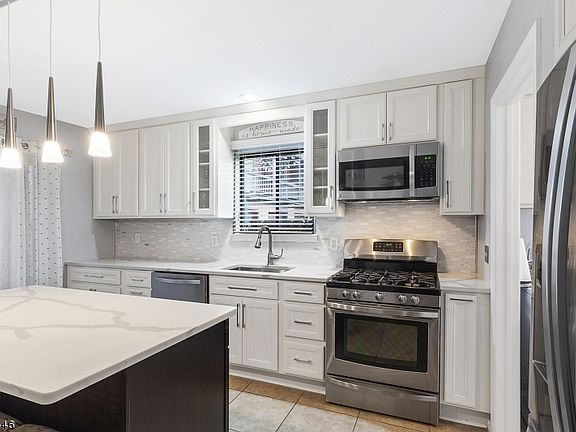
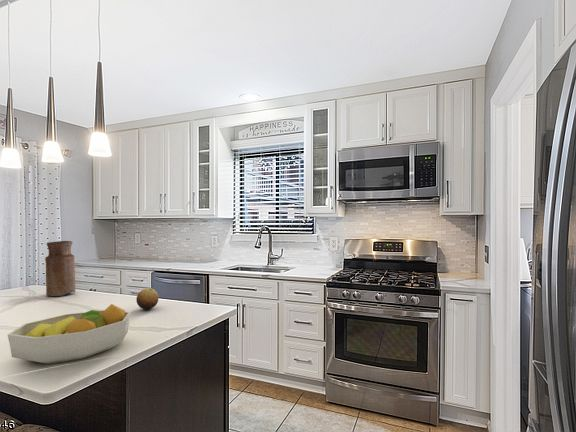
+ vase [44,240,76,297]
+ fruit bowl [7,303,132,365]
+ fruit [135,287,159,310]
